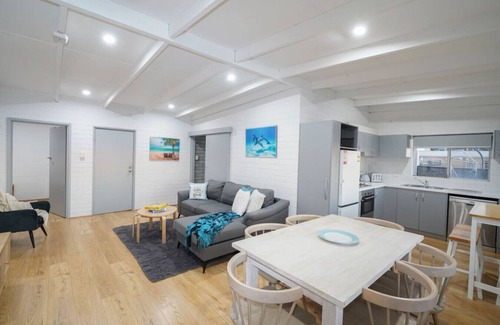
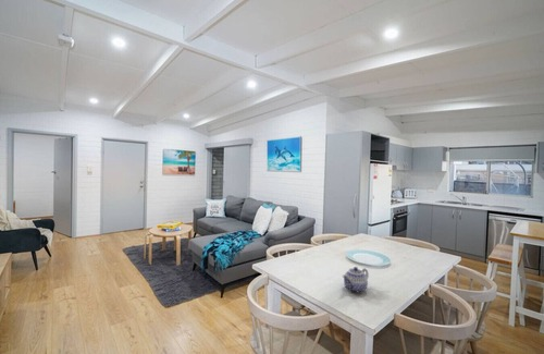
+ teapot [342,266,370,294]
